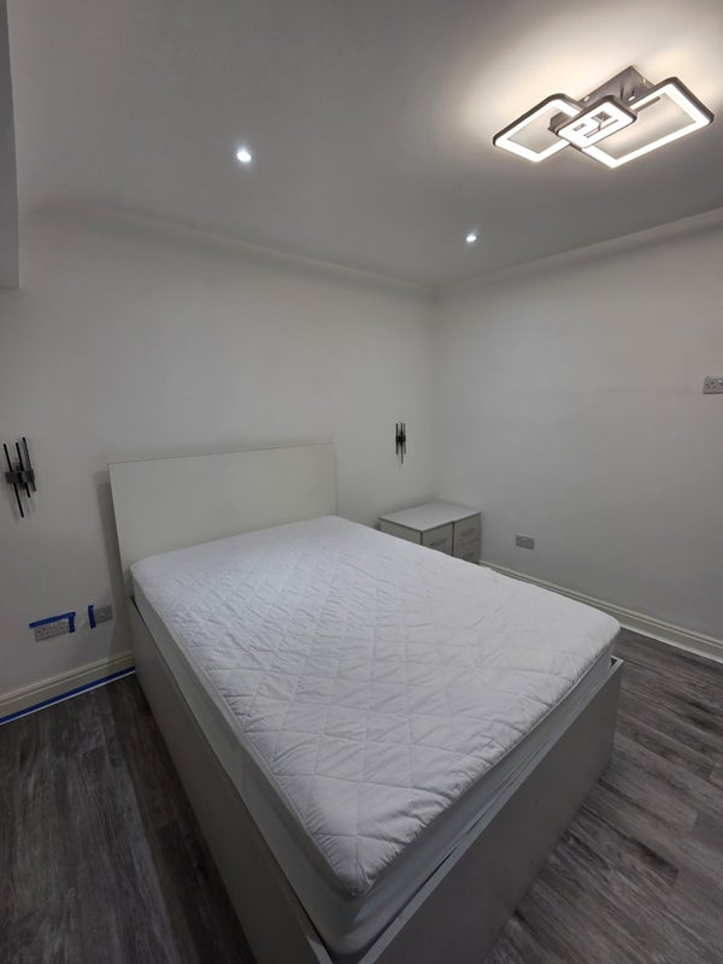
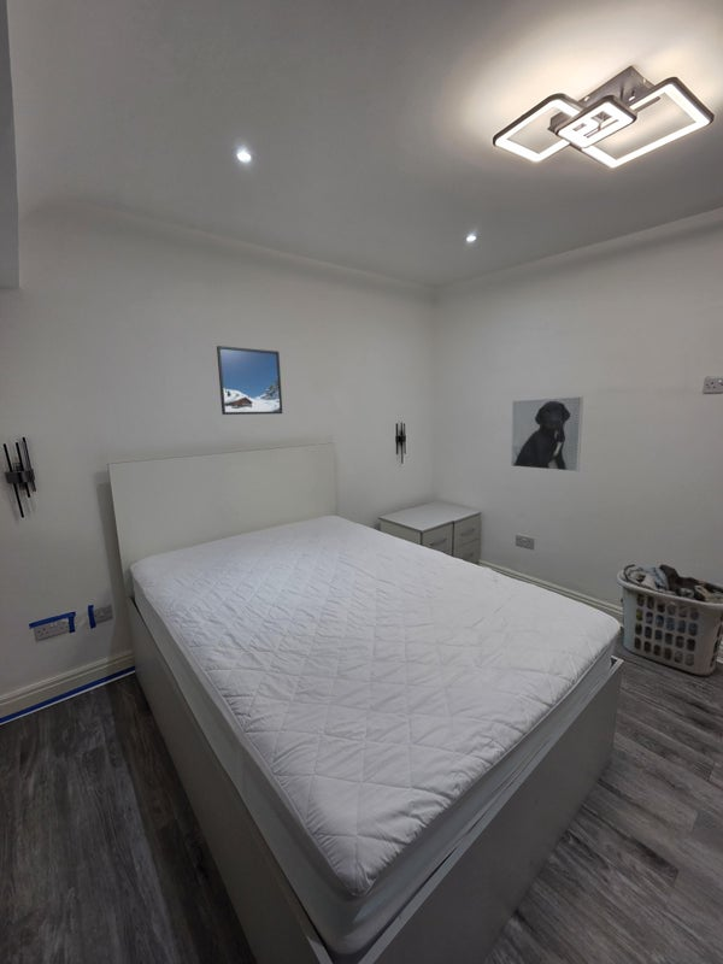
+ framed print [510,395,584,472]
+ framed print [216,345,283,416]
+ clothes hamper [615,563,723,677]
